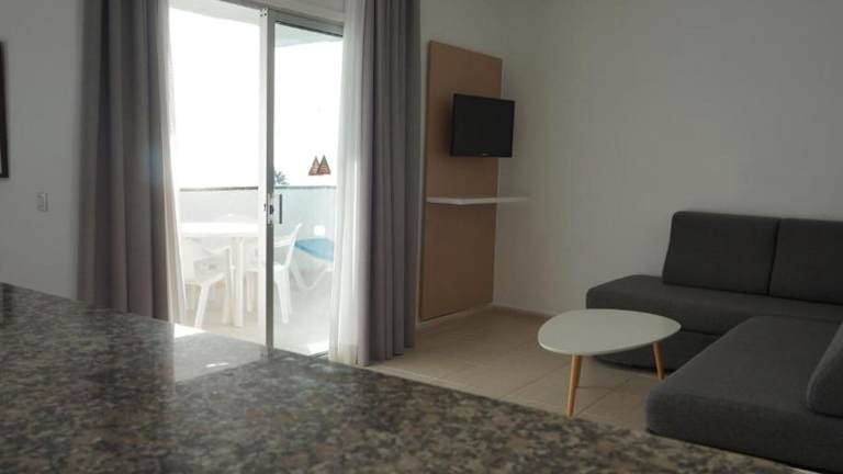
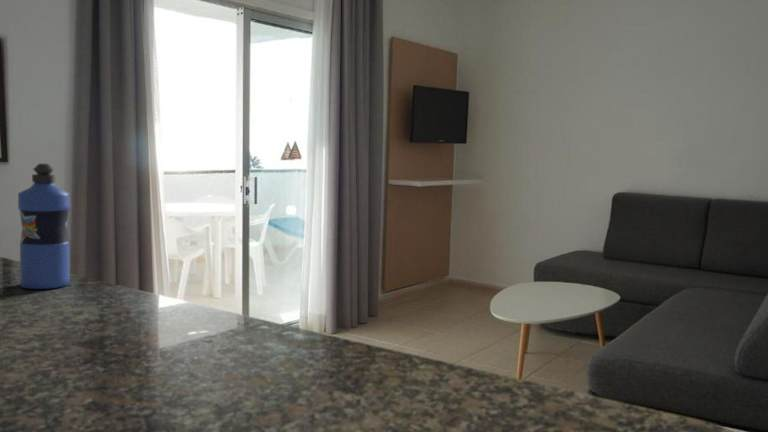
+ water bottle [17,163,71,290]
